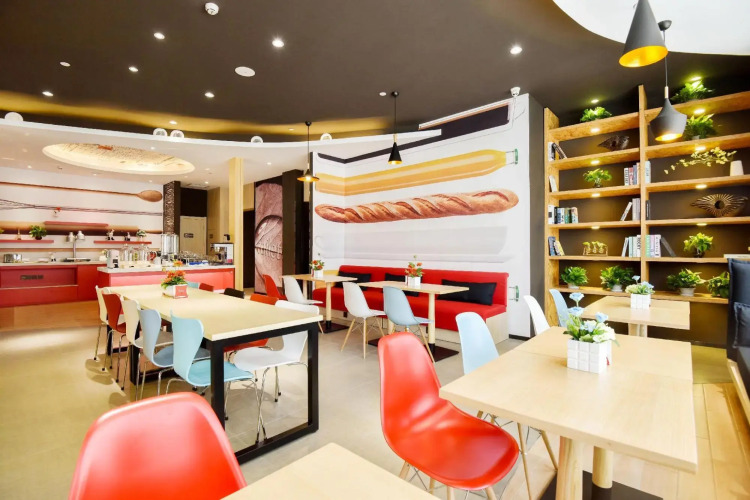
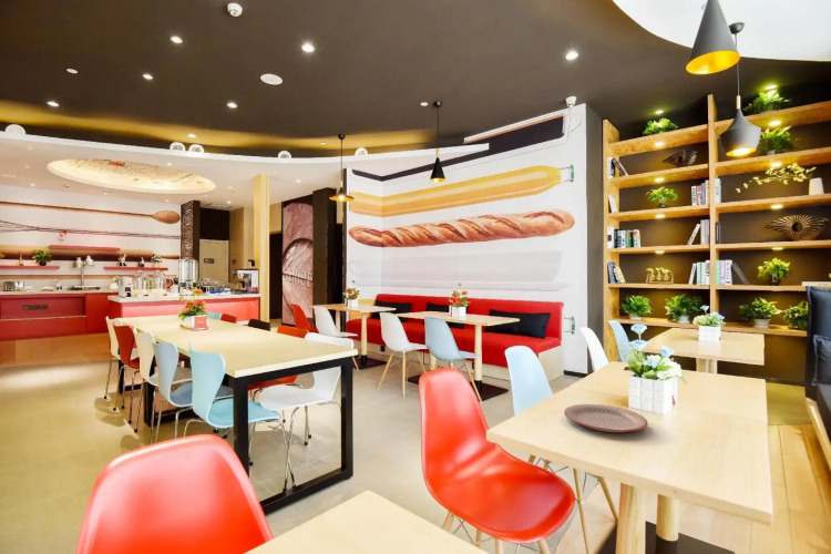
+ plate [563,403,649,433]
